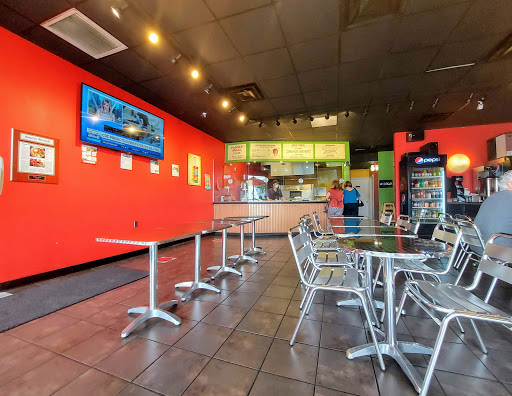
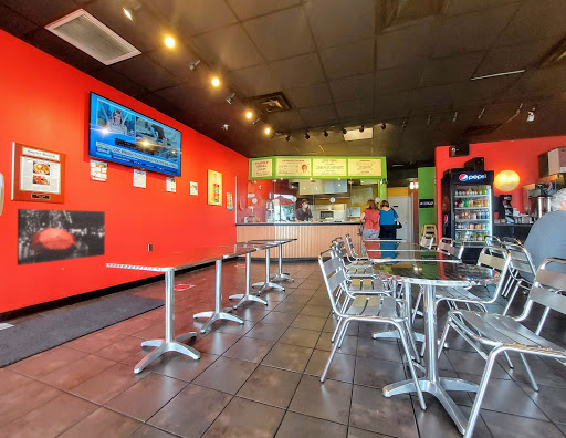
+ wall art [17,208,106,267]
